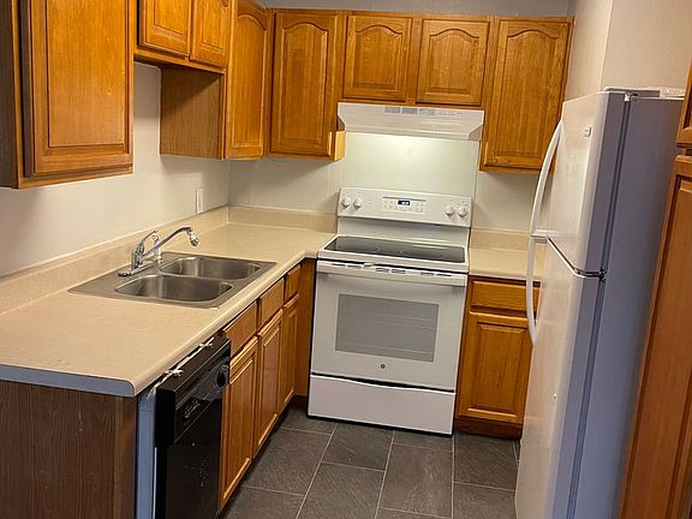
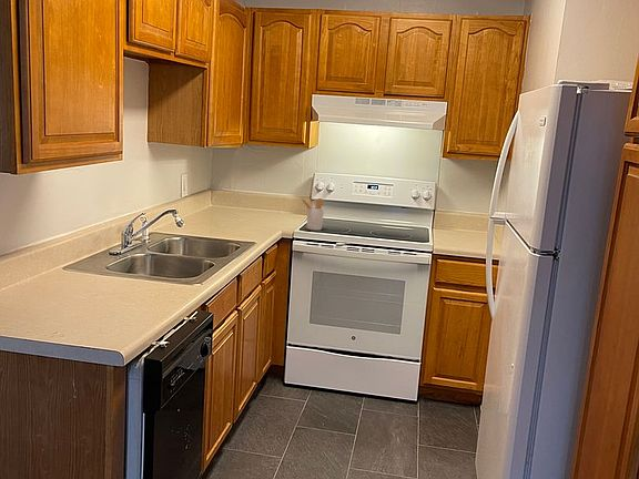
+ utensil holder [300,197,325,232]
